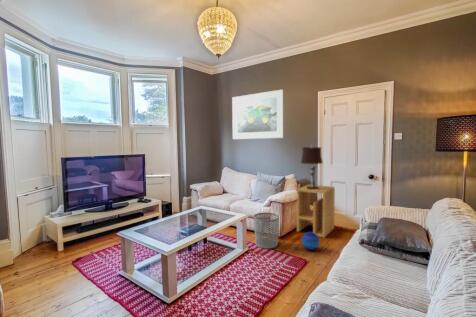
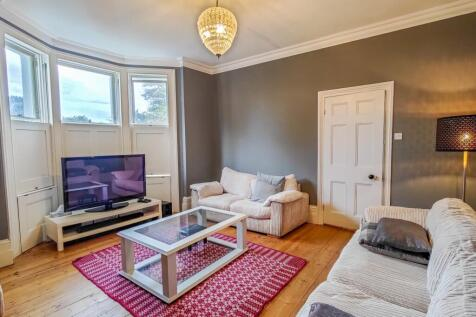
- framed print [231,89,284,140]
- waste bin [253,212,280,250]
- table lamp [300,144,324,189]
- decorative ball [301,231,320,251]
- side table [296,184,336,239]
